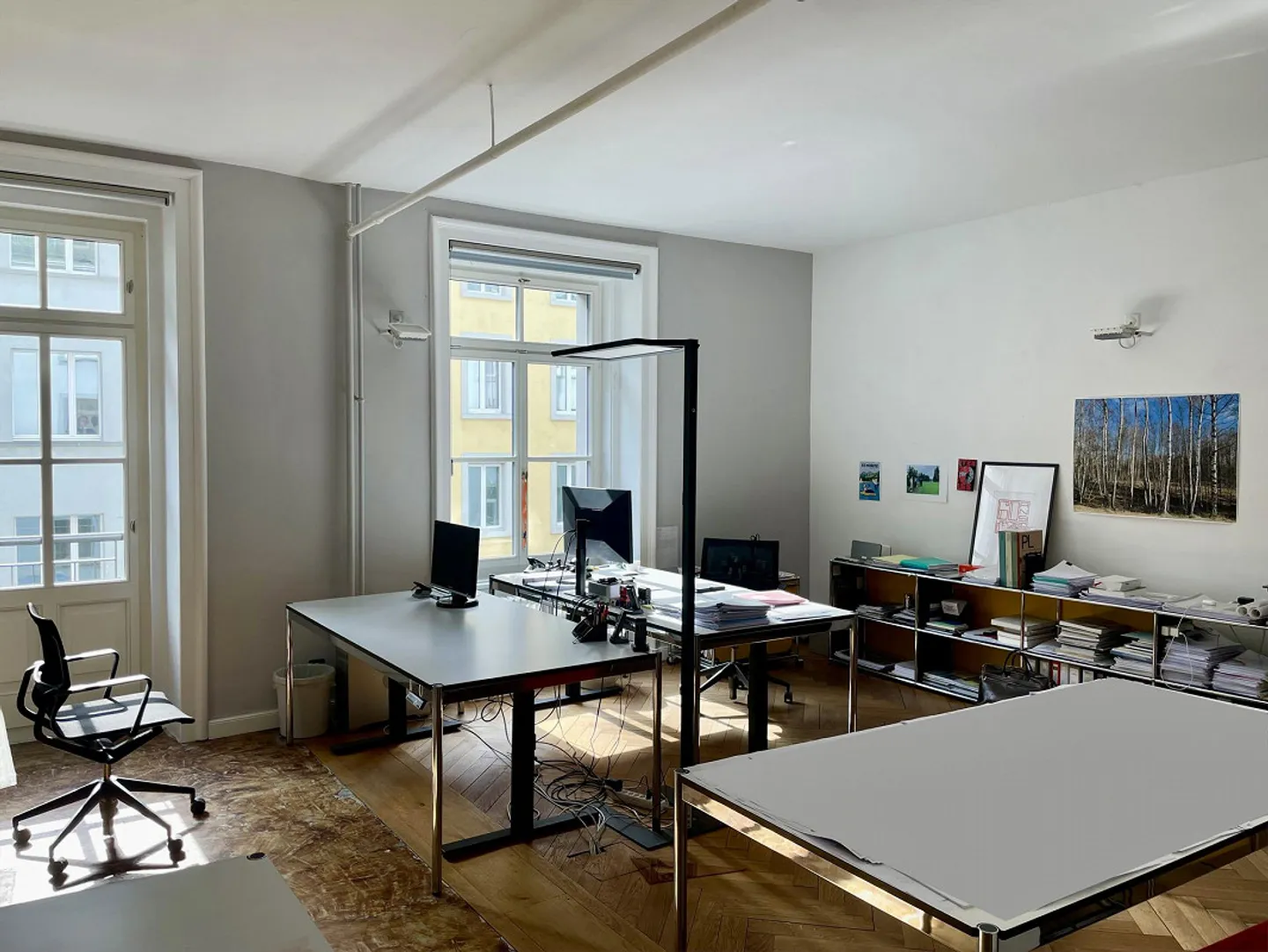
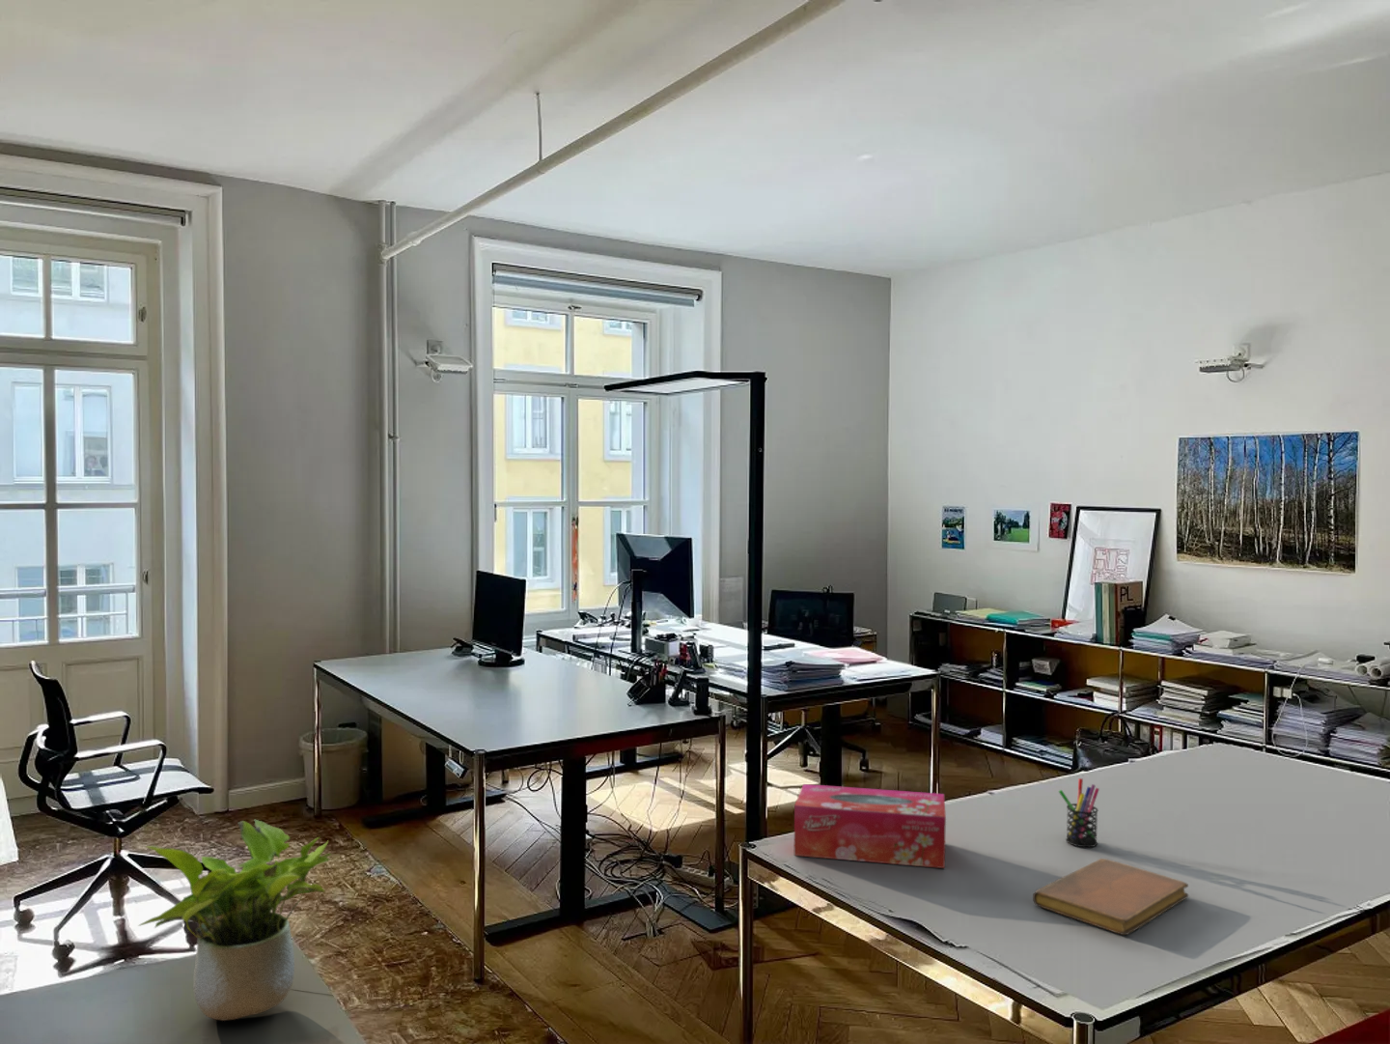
+ pen holder [1058,778,1101,848]
+ potted plant [137,819,332,1022]
+ notebook [1032,858,1189,935]
+ tissue box [794,783,947,870]
